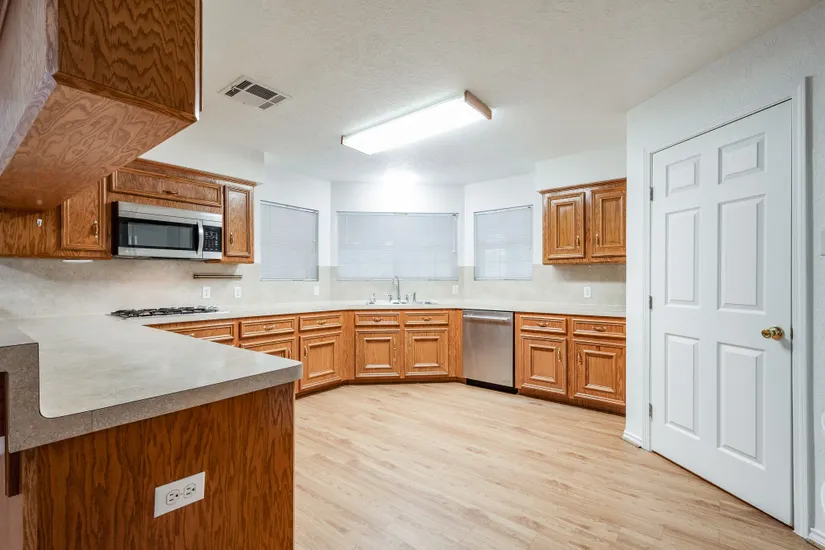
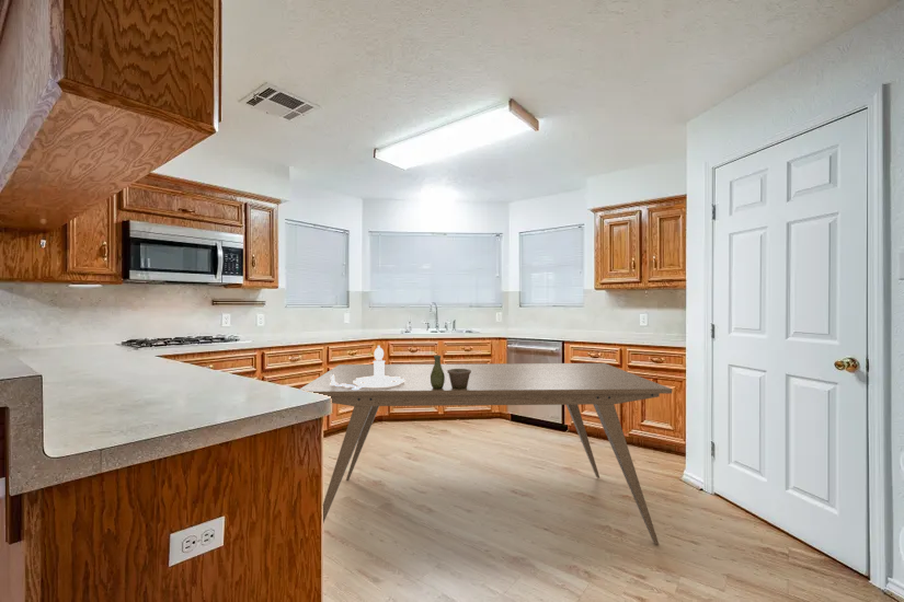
+ candlestick [330,345,404,390]
+ vase [431,355,471,390]
+ dining table [299,362,673,546]
